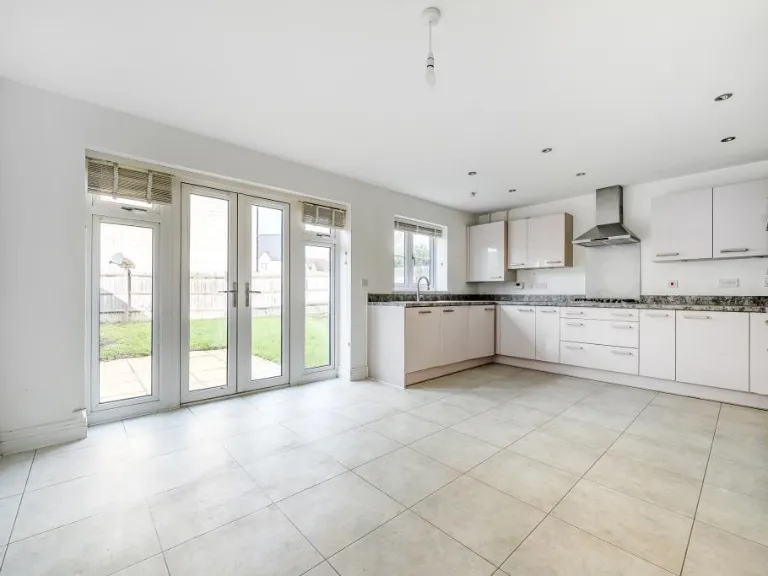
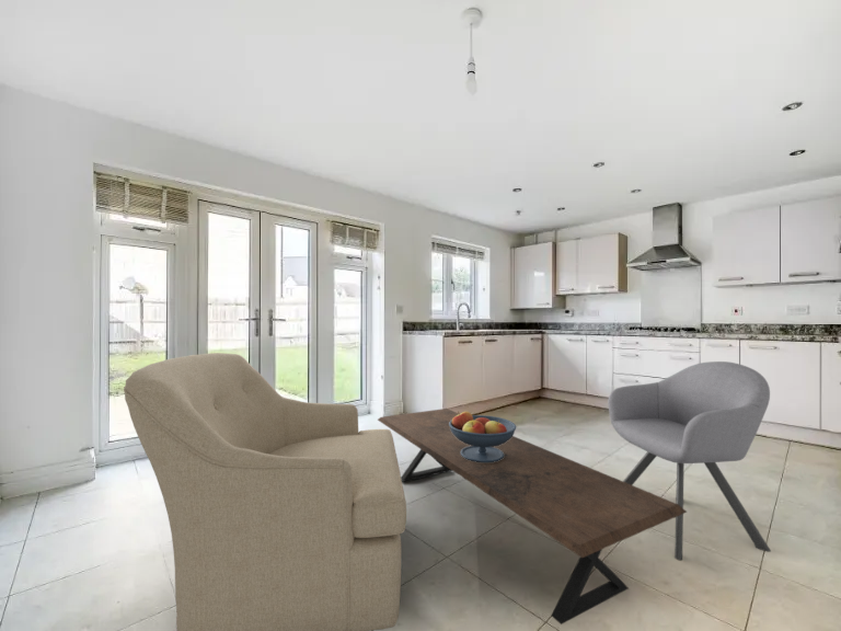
+ chair [123,352,407,631]
+ fruit bowl [449,411,517,462]
+ chair [607,360,772,561]
+ coffee table [377,408,688,626]
